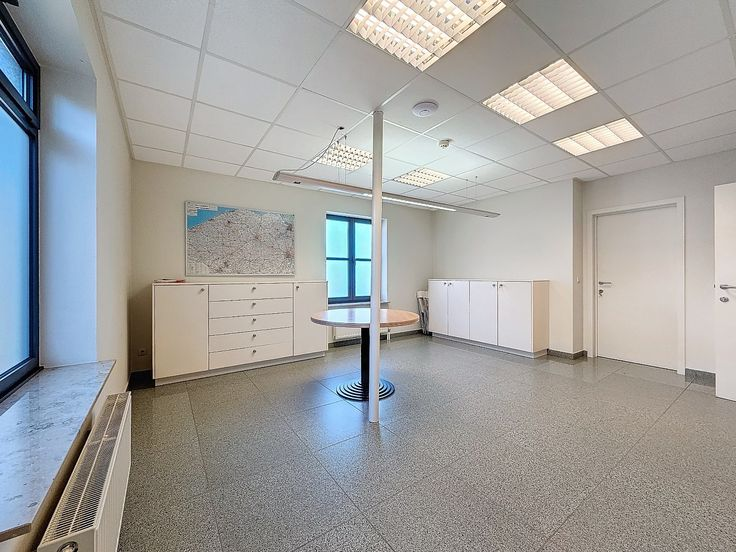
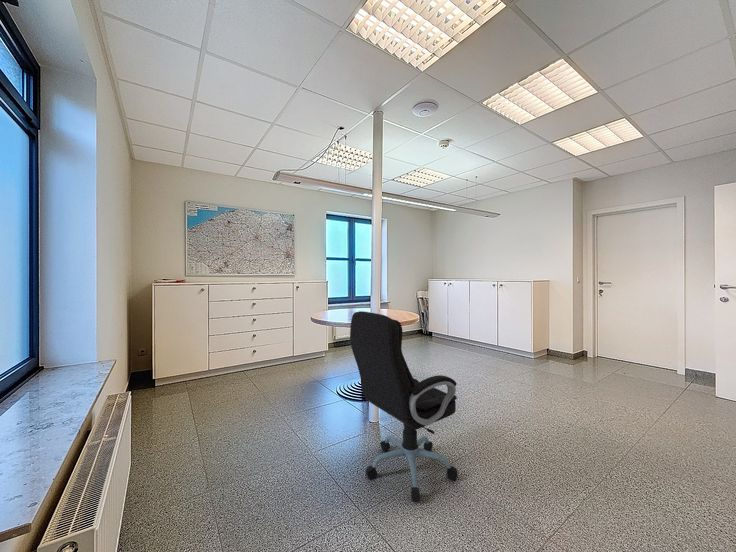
+ office chair [349,310,459,502]
